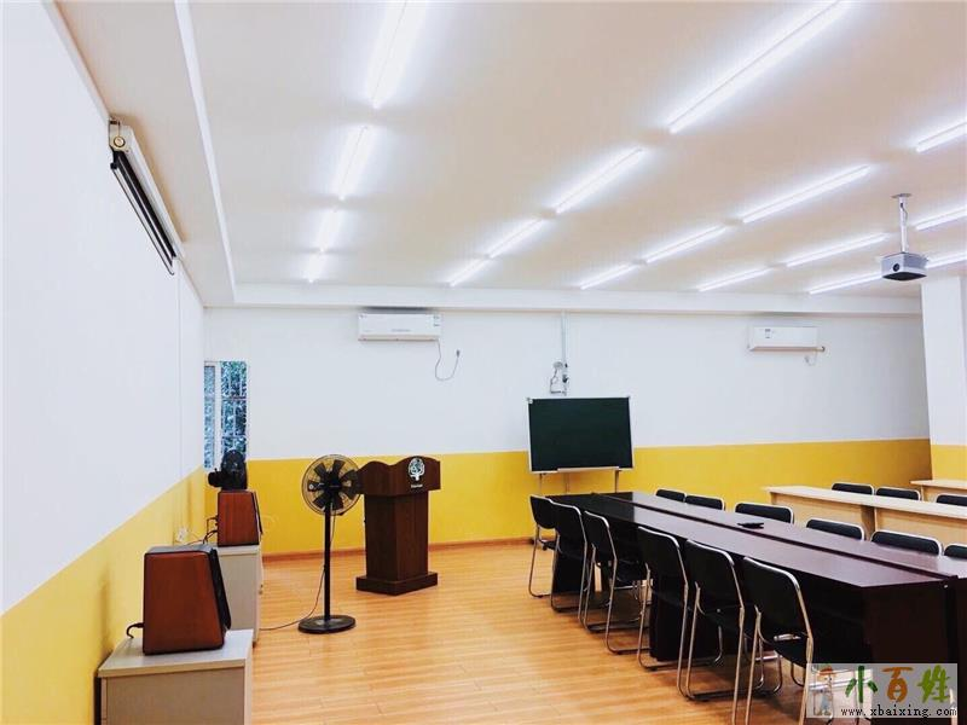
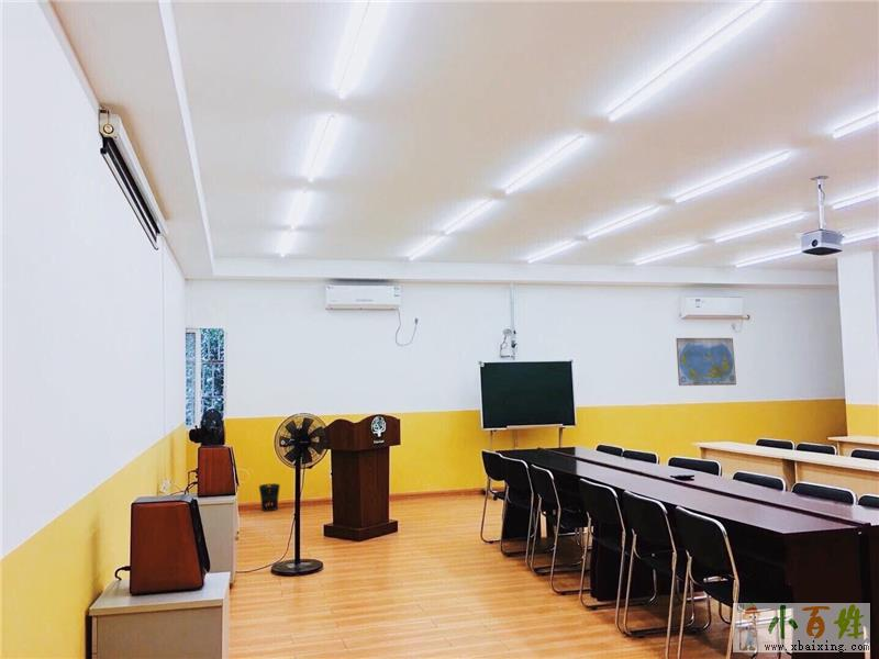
+ world map [675,337,737,387]
+ wastebasket [258,482,281,512]
